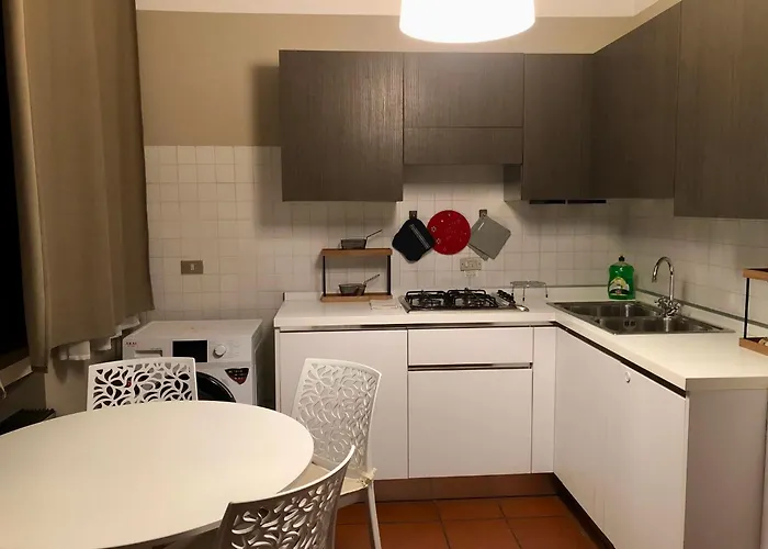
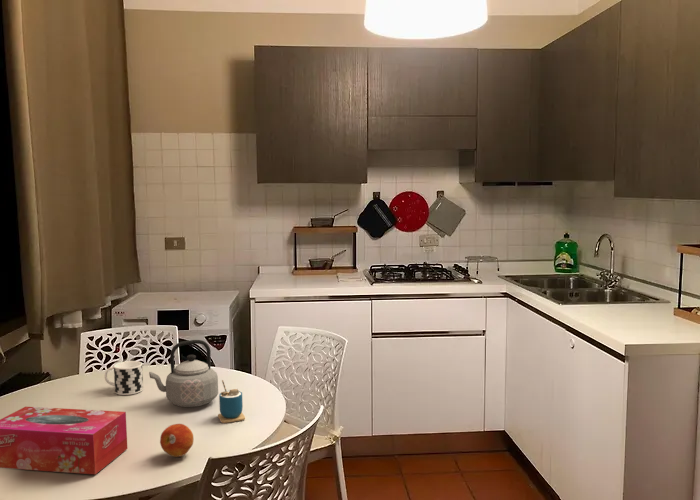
+ tissue box [0,406,128,475]
+ fruit [159,423,194,458]
+ cup [104,360,144,396]
+ cup [217,379,246,424]
+ teapot [148,339,219,408]
